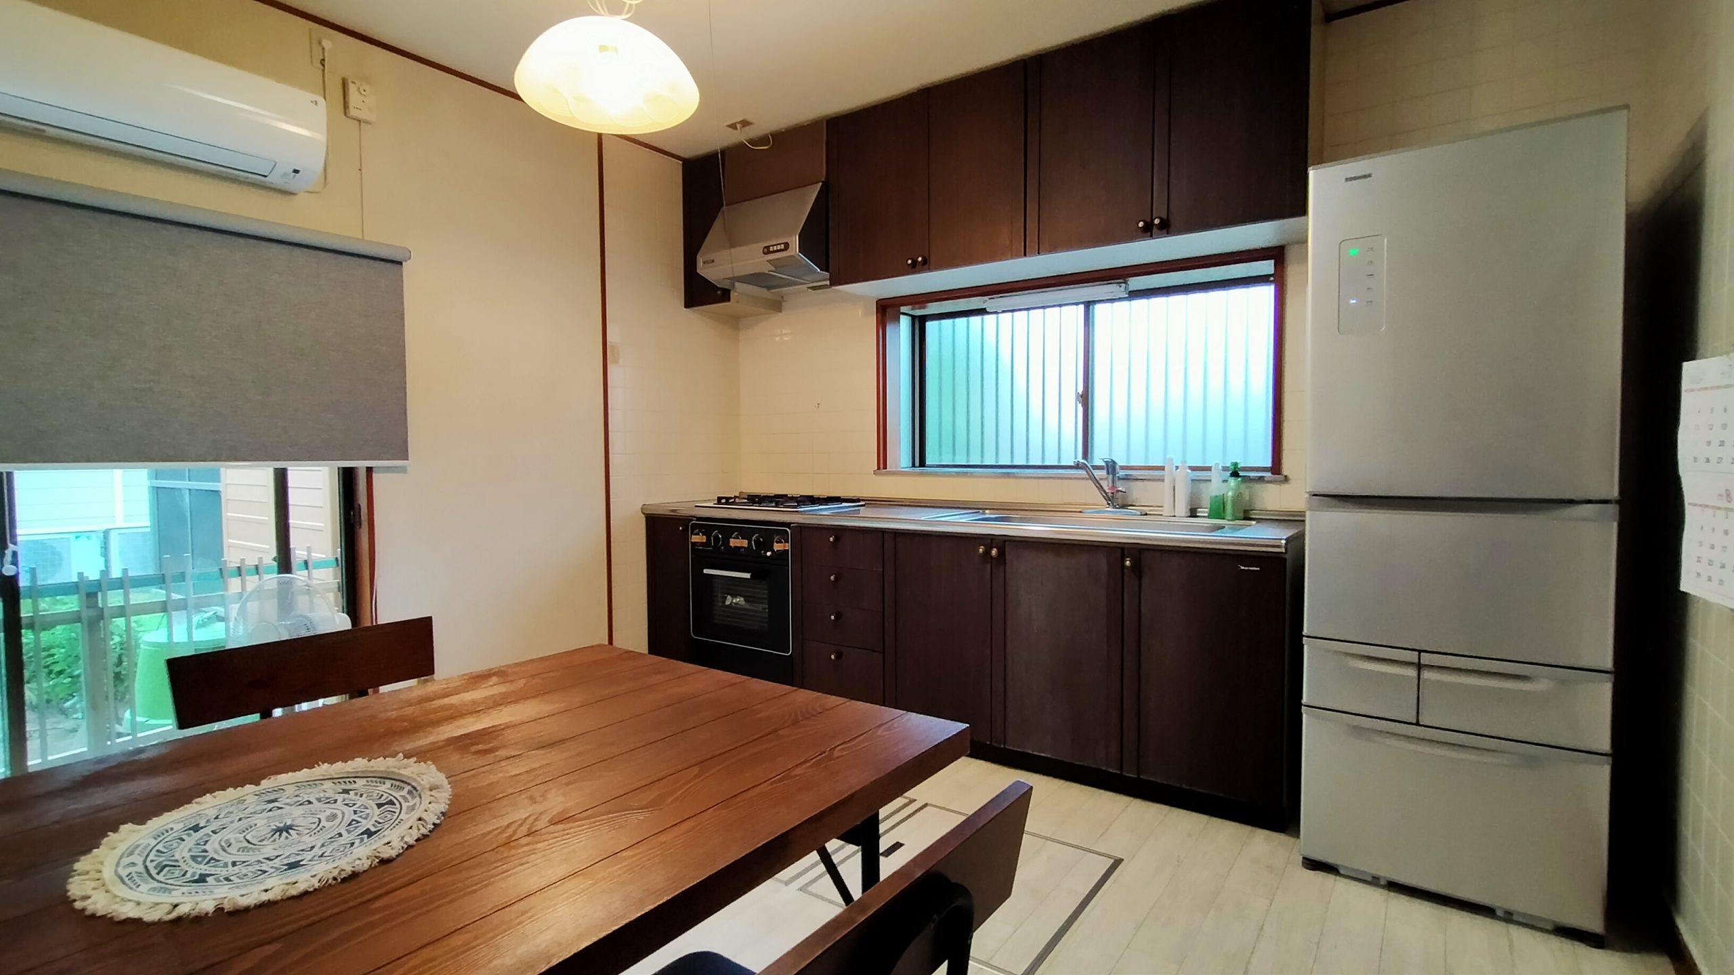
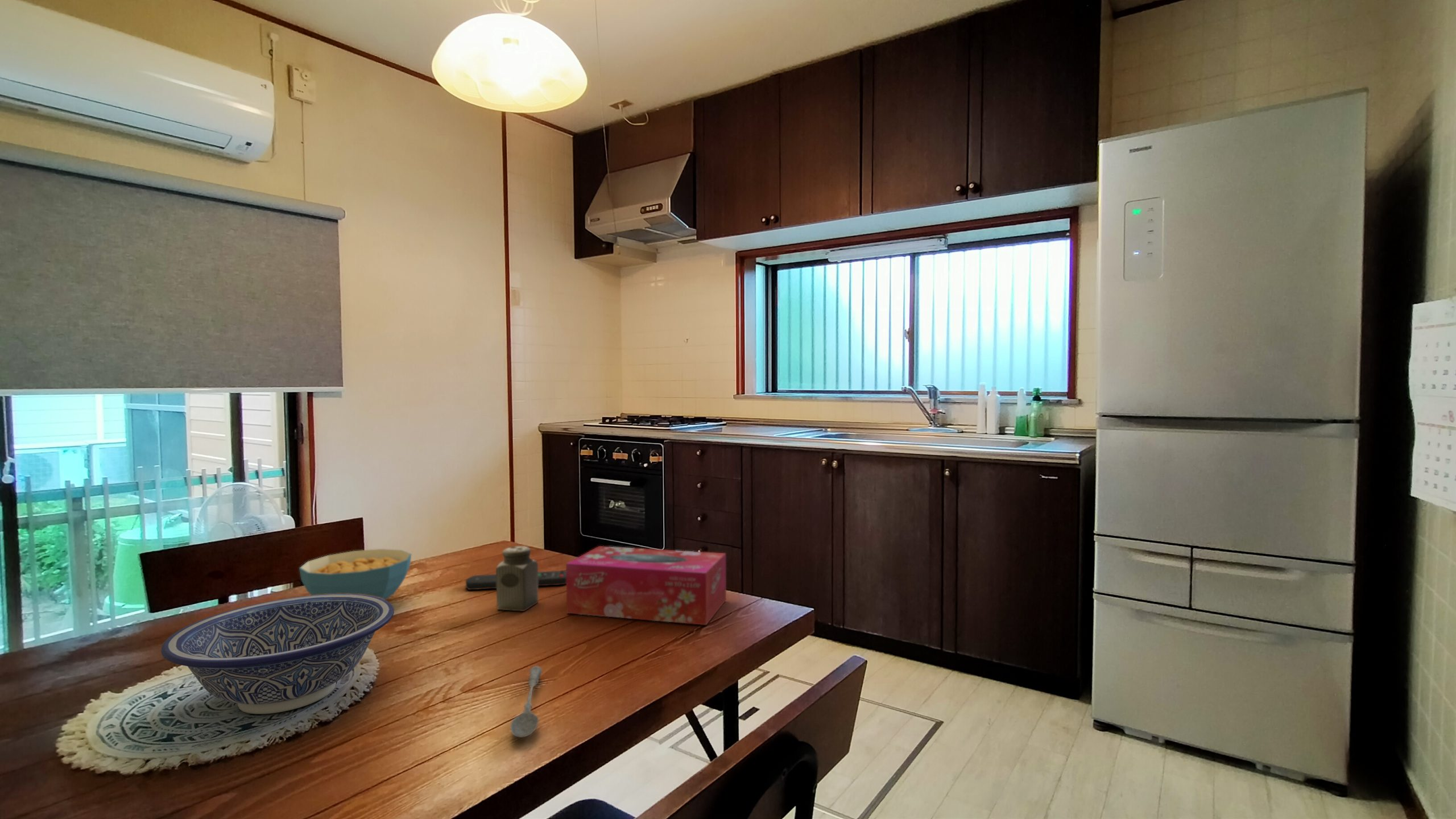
+ decorative bowl [160,594,395,714]
+ remote control [465,570,566,590]
+ soupspoon [510,665,543,738]
+ tissue box [565,545,727,626]
+ cereal bowl [299,548,412,600]
+ salt shaker [495,545,539,612]
